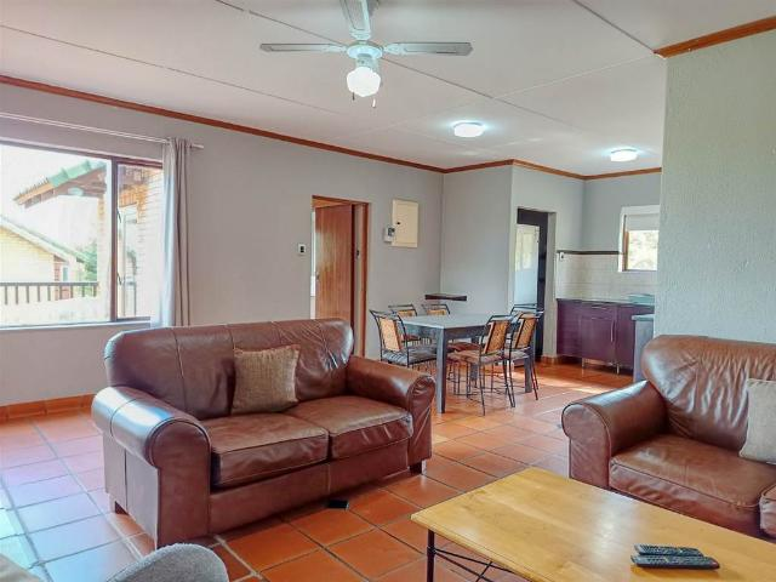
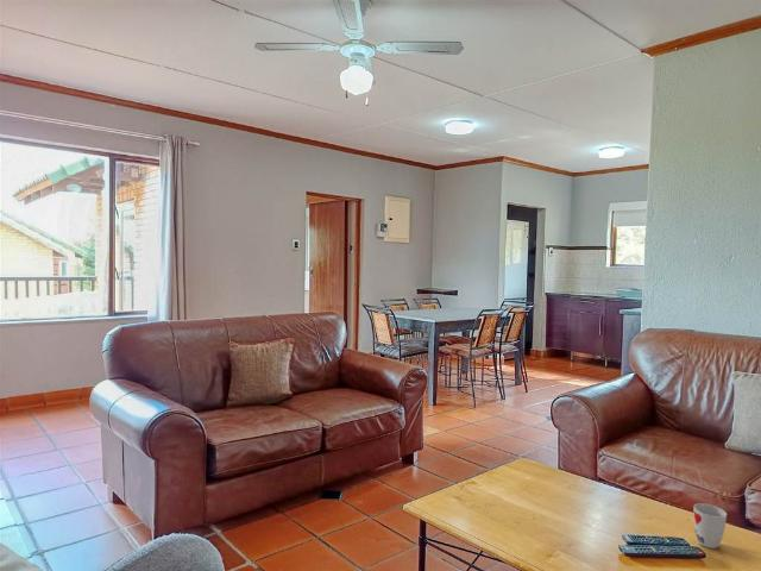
+ cup [693,502,728,550]
